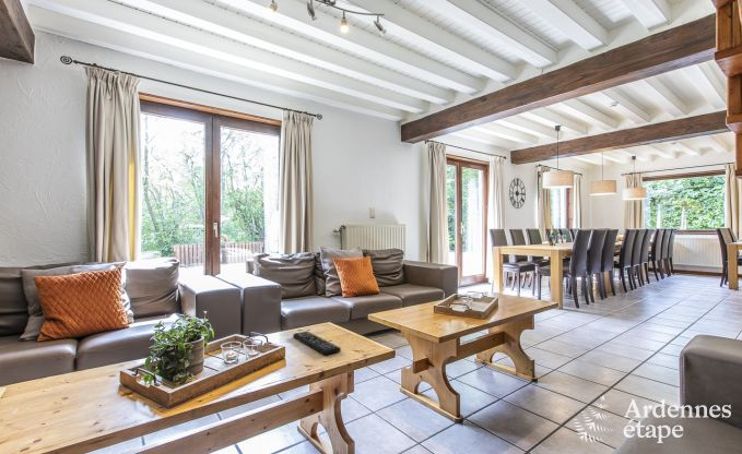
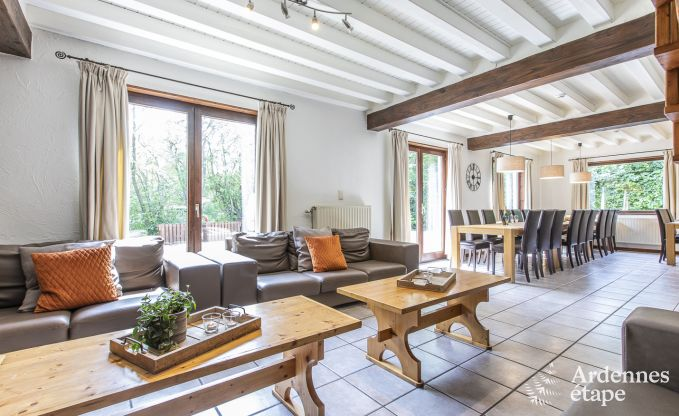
- remote control [292,331,342,356]
